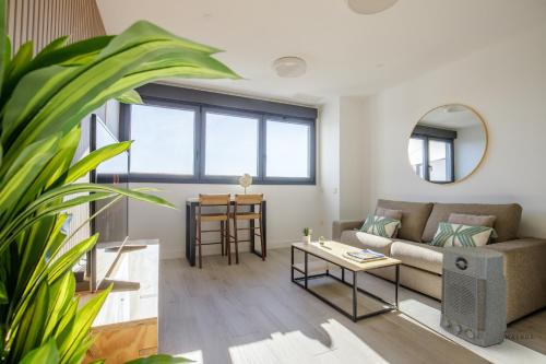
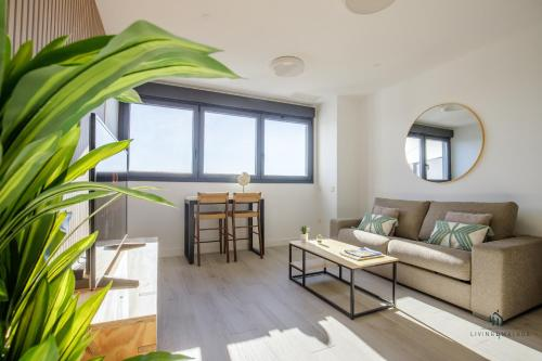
- air purifier [439,245,508,348]
